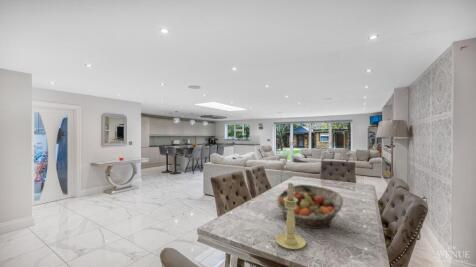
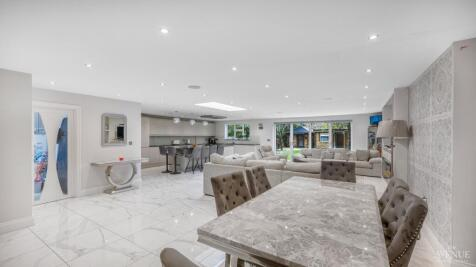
- fruit basket [275,183,344,230]
- candle holder [275,182,307,250]
